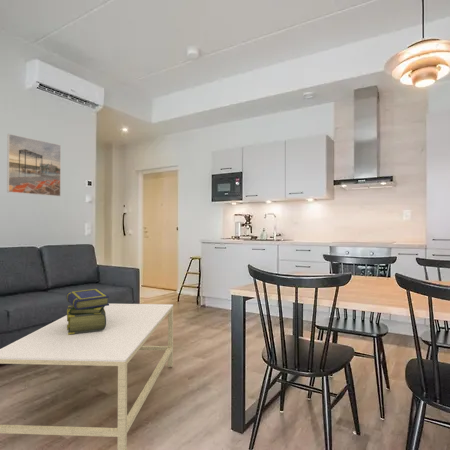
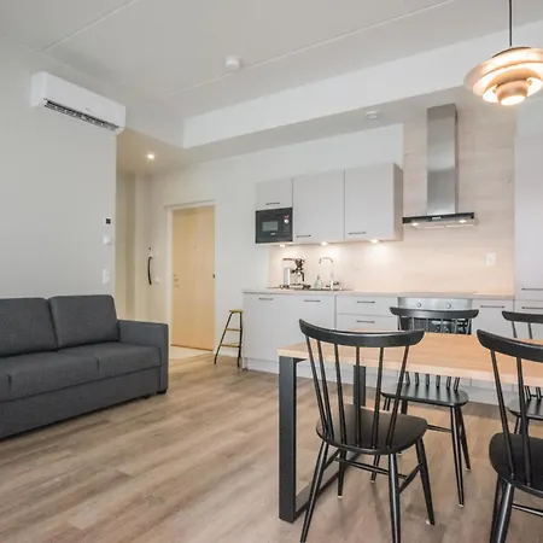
- coffee table [0,303,174,450]
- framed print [6,133,62,197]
- stack of books [65,288,110,334]
